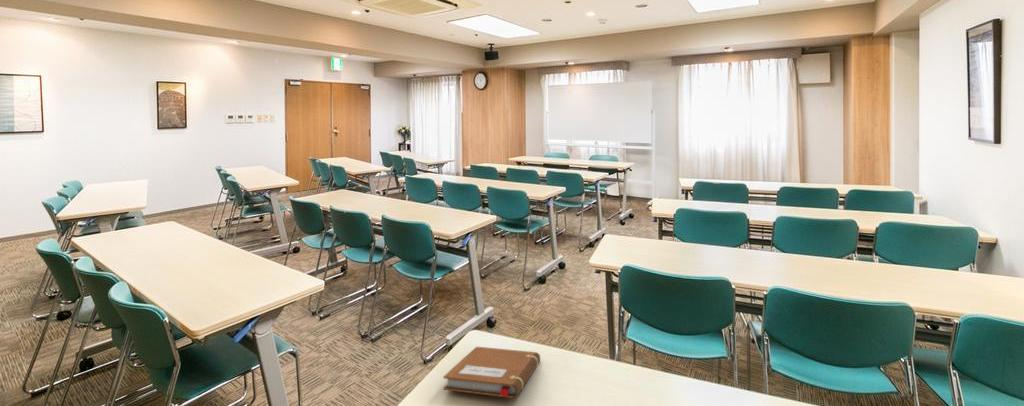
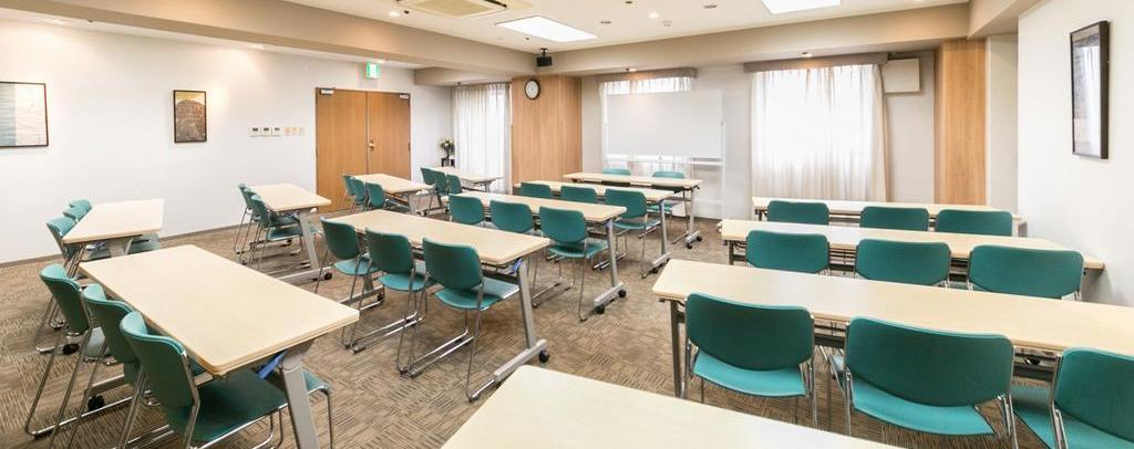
- notebook [442,346,541,399]
